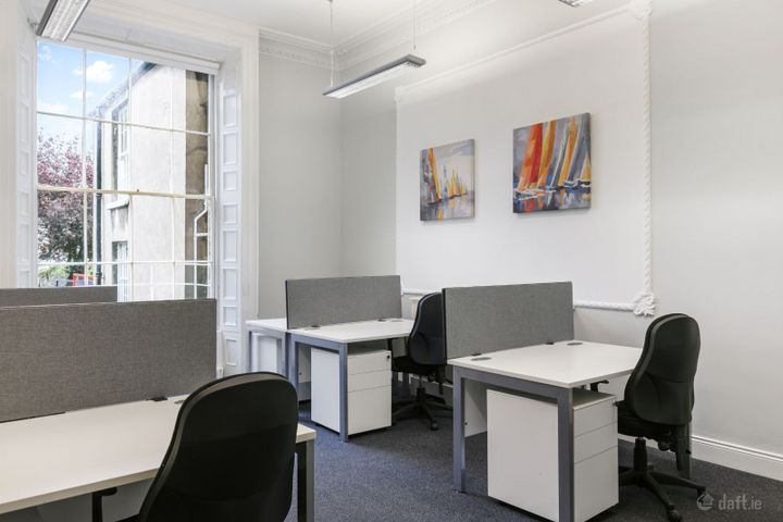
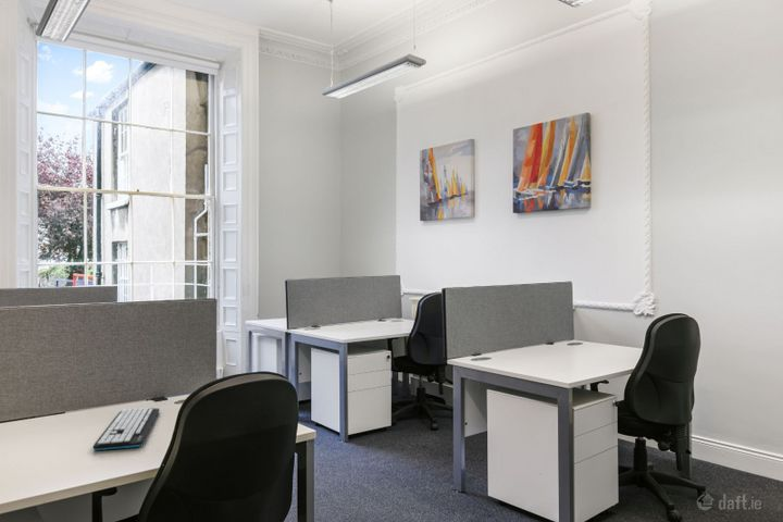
+ keyboard [92,406,161,451]
